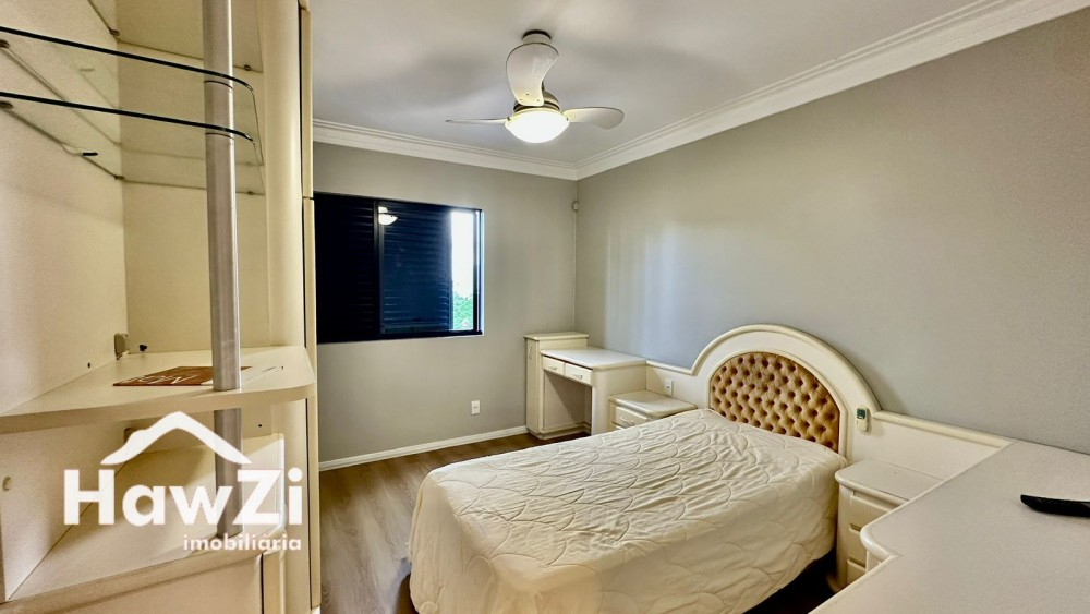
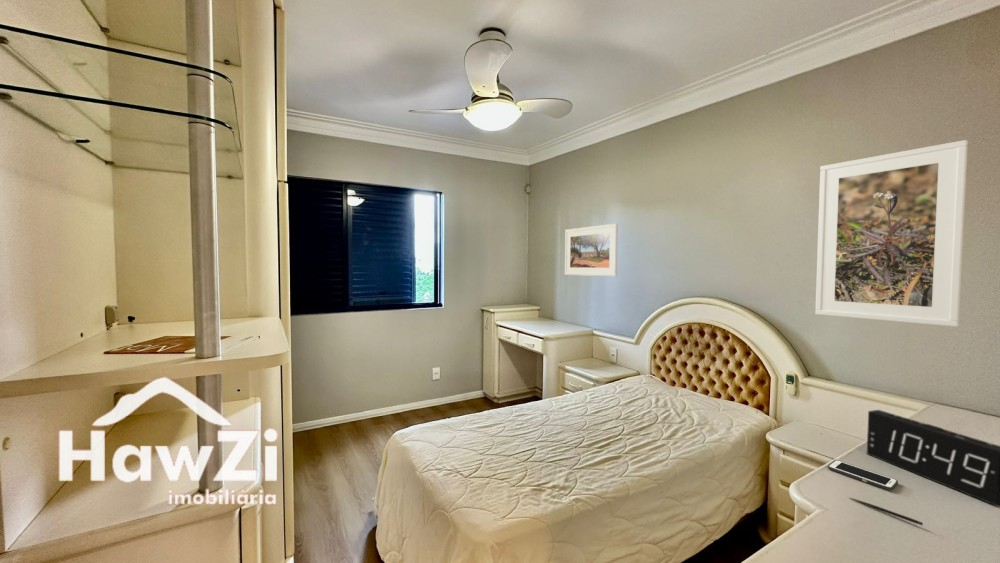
+ alarm clock [866,409,1000,508]
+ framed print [564,223,619,277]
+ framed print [814,139,969,328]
+ cell phone [827,459,899,491]
+ pen [849,497,924,526]
